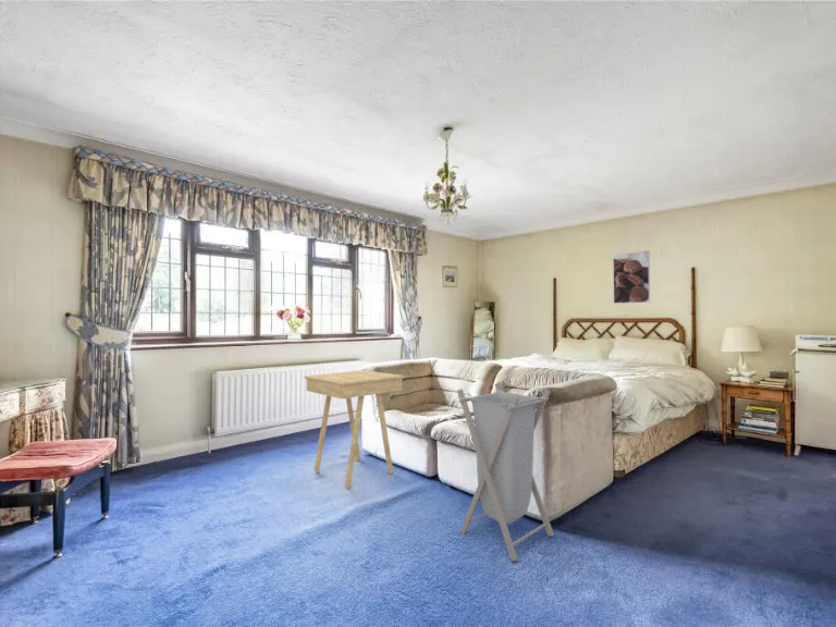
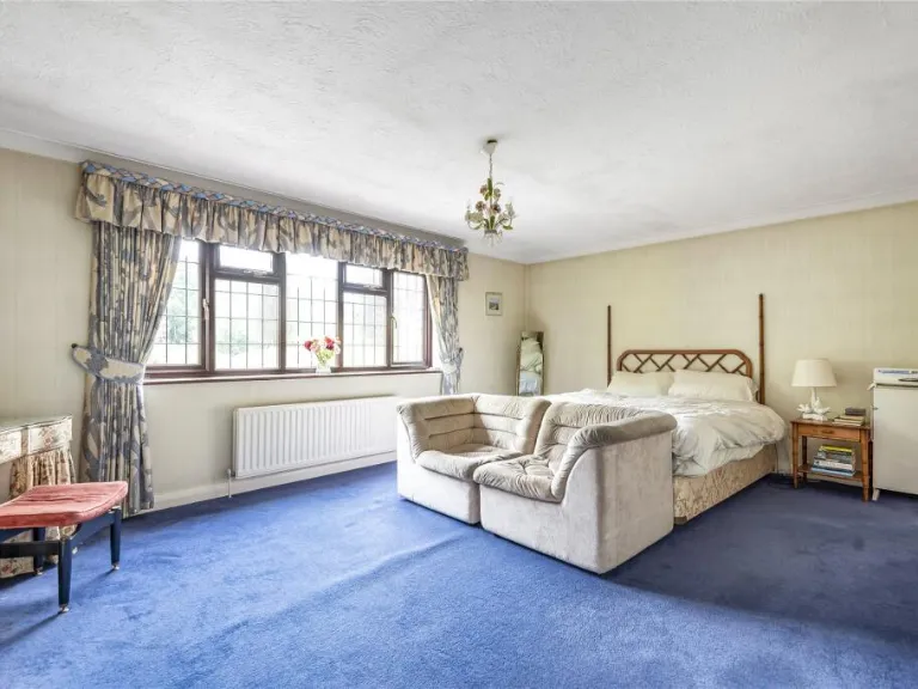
- laundry hamper [456,382,555,562]
- side table [303,369,406,489]
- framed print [612,249,651,305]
